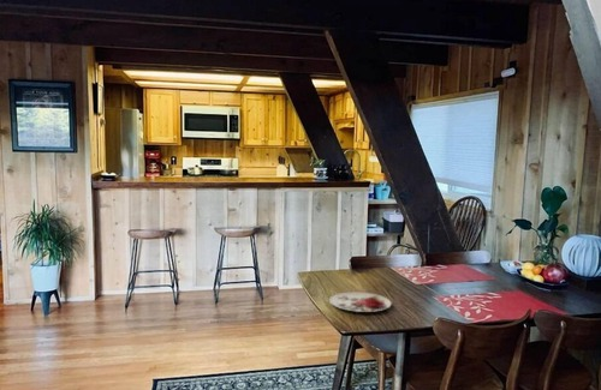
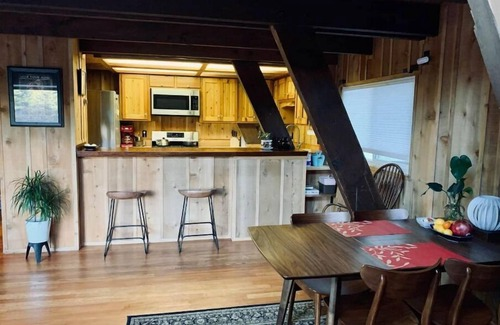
- plate [328,290,393,313]
